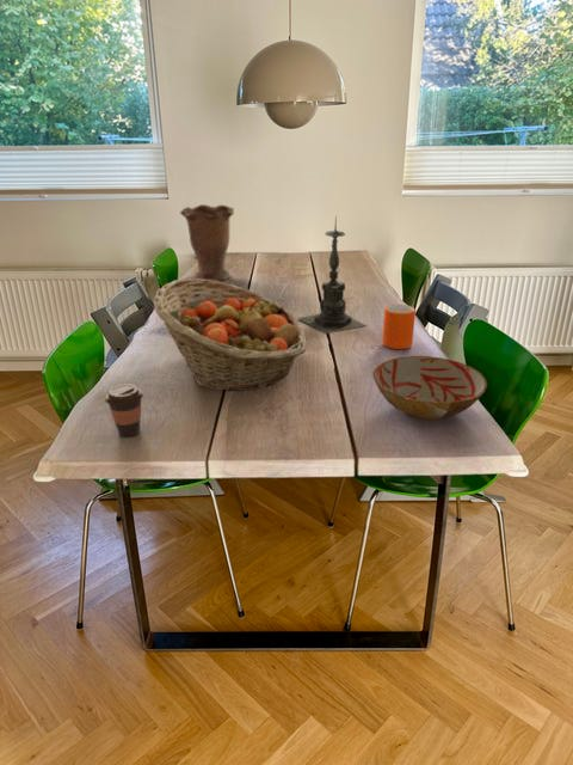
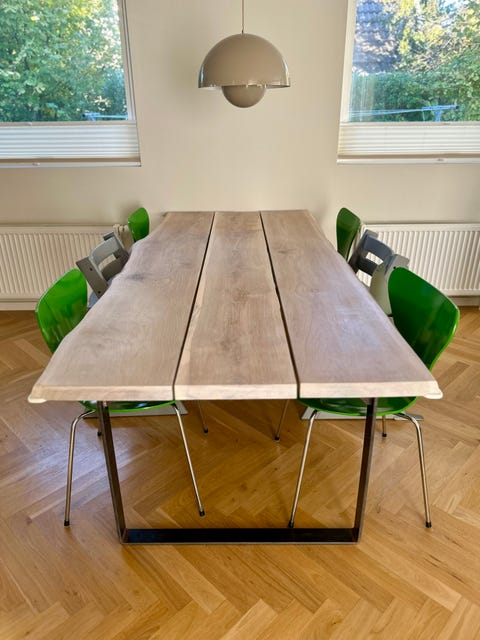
- mug [381,304,417,350]
- coffee cup [104,382,144,437]
- bowl [372,355,488,421]
- vase [179,203,235,282]
- fruit basket [153,277,308,392]
- candle holder [296,215,368,335]
